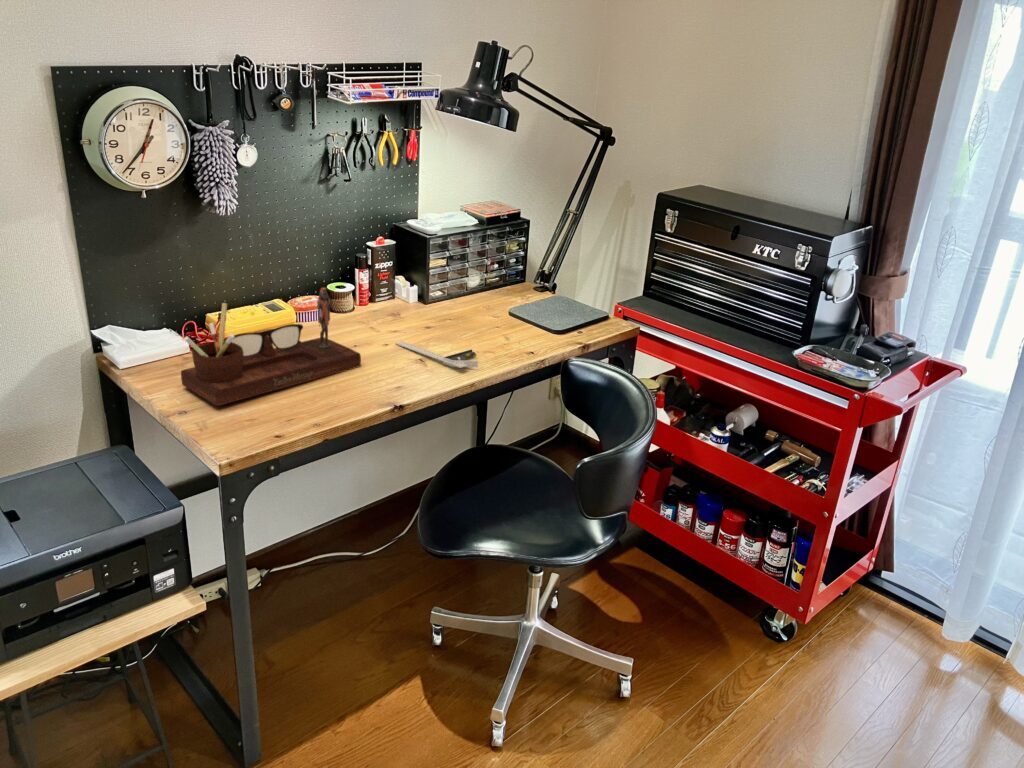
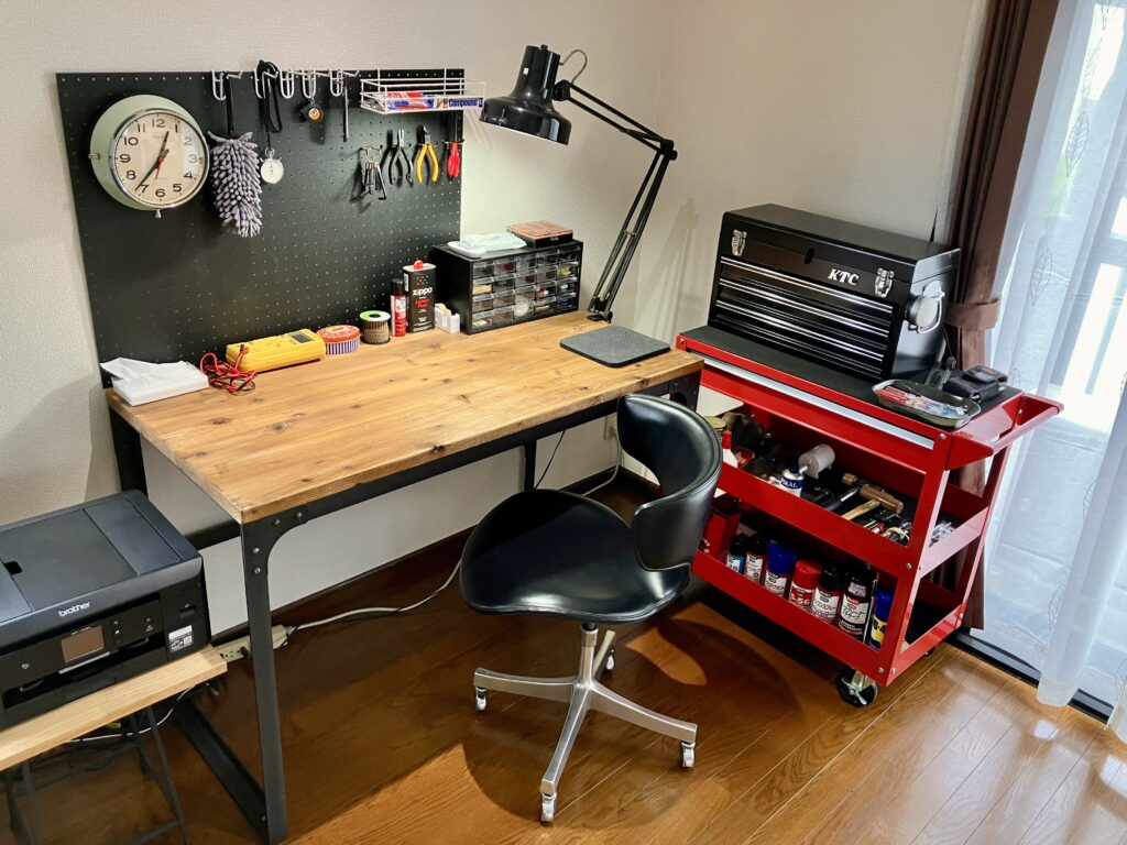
- desk organizer [180,287,362,407]
- combination square [394,341,479,369]
